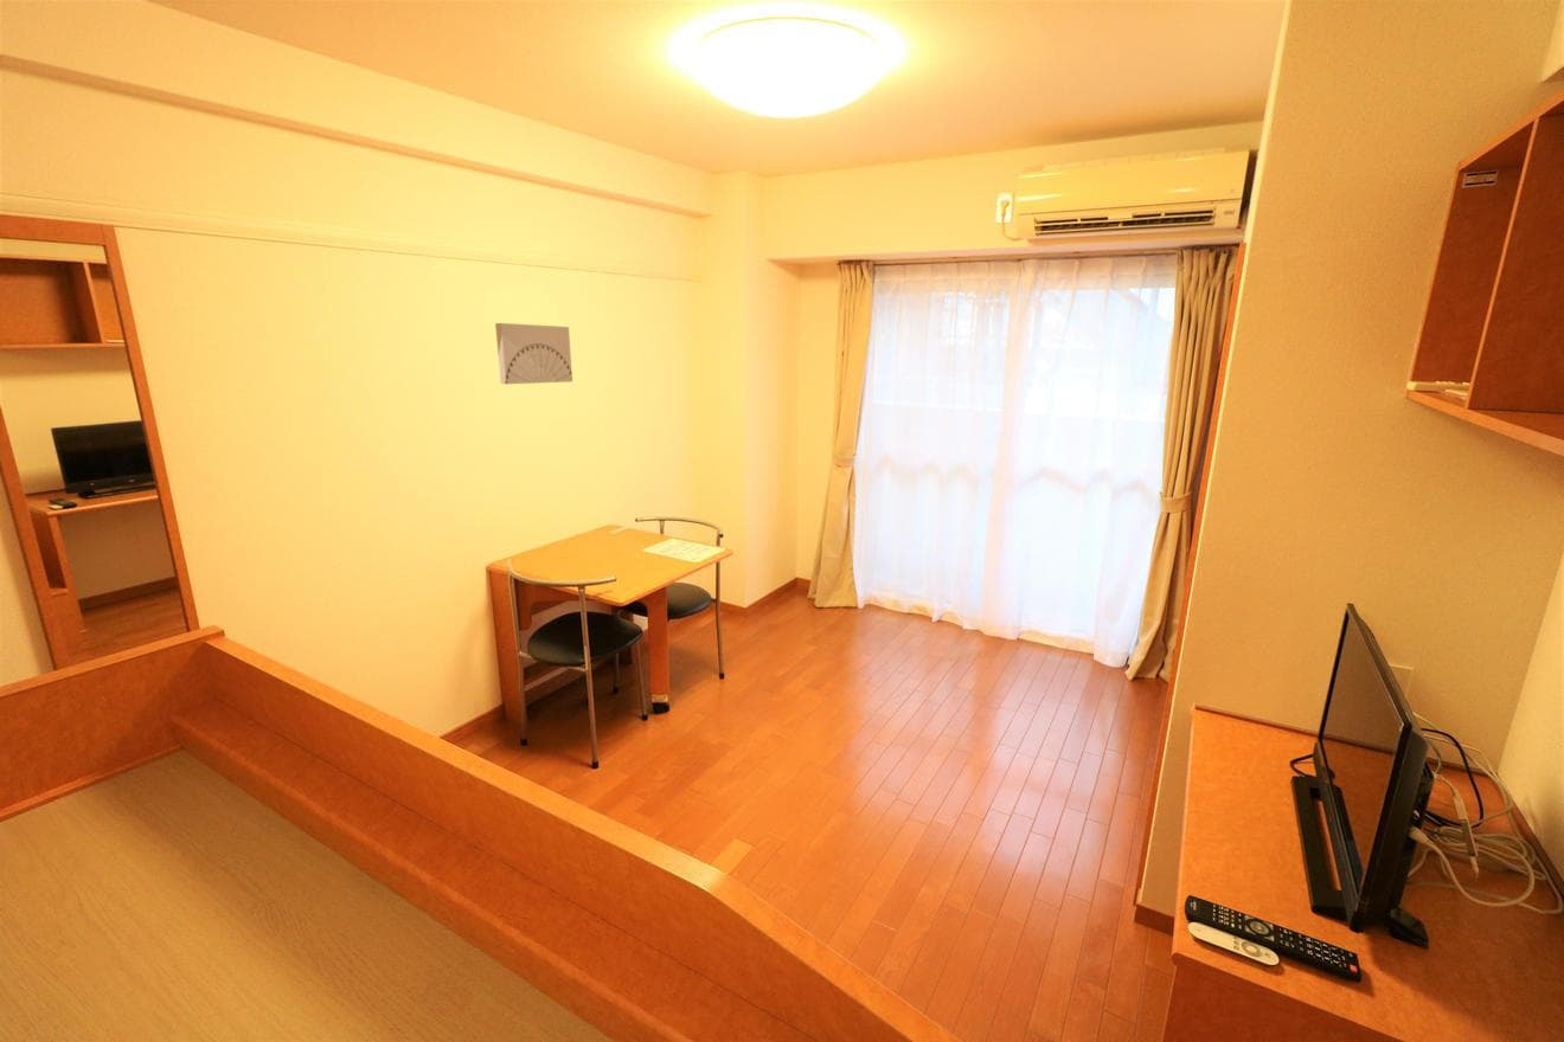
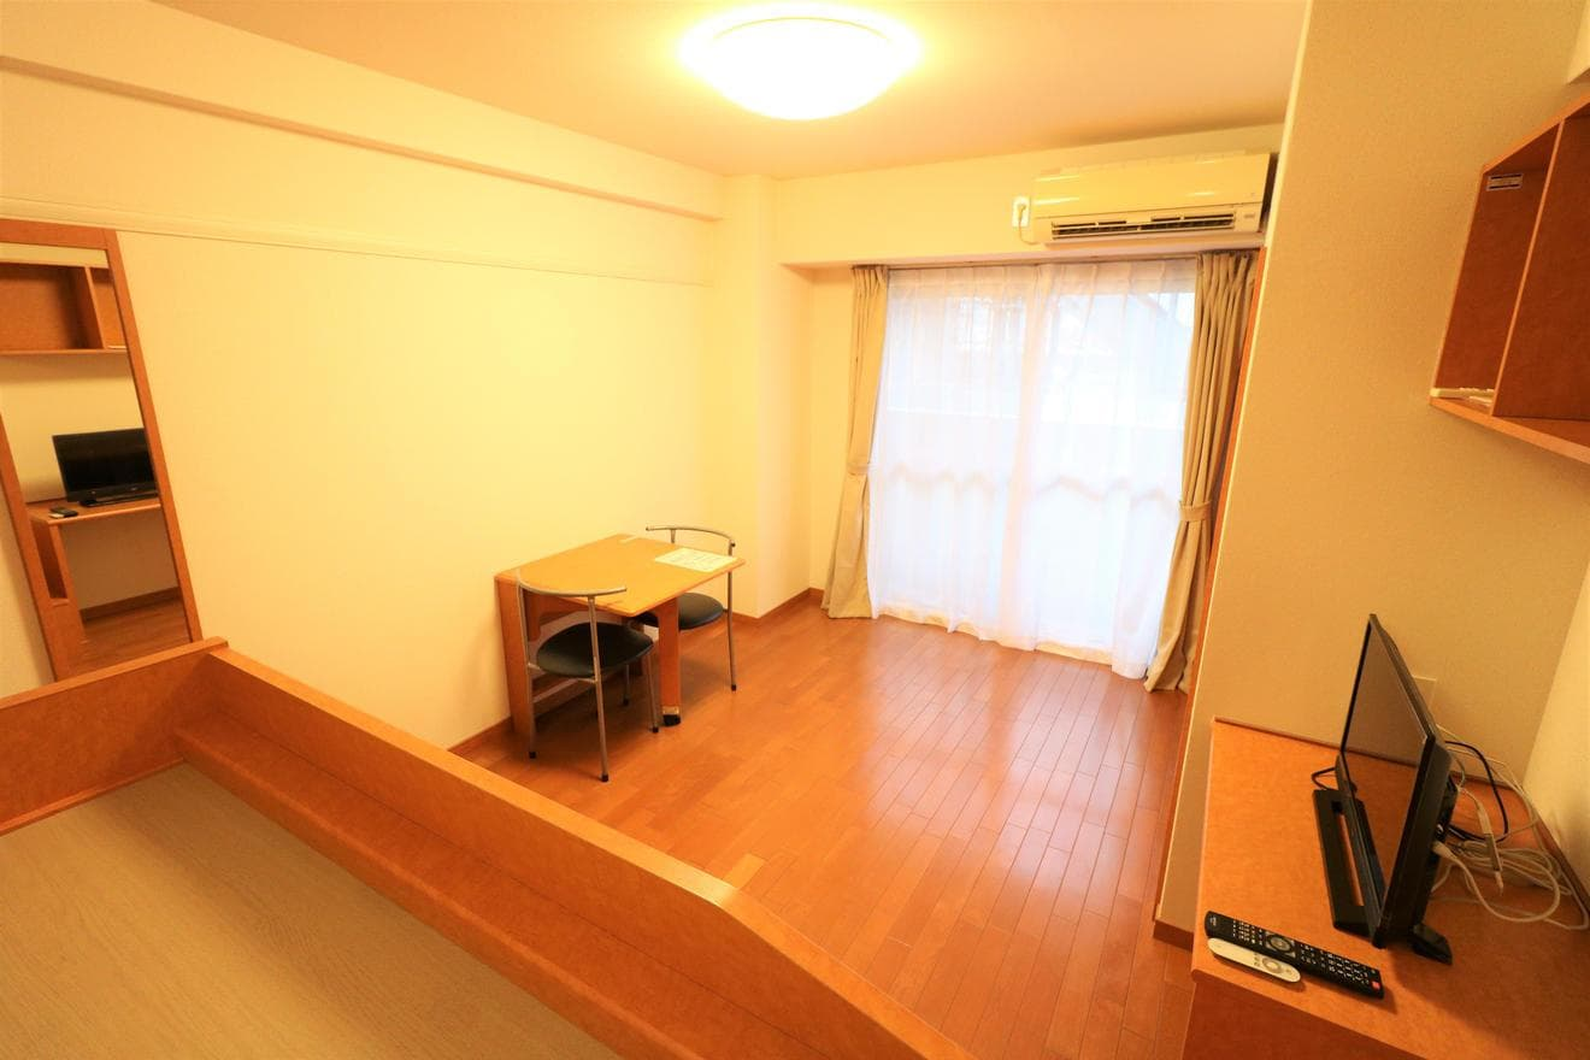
- wall art [494,322,573,385]
